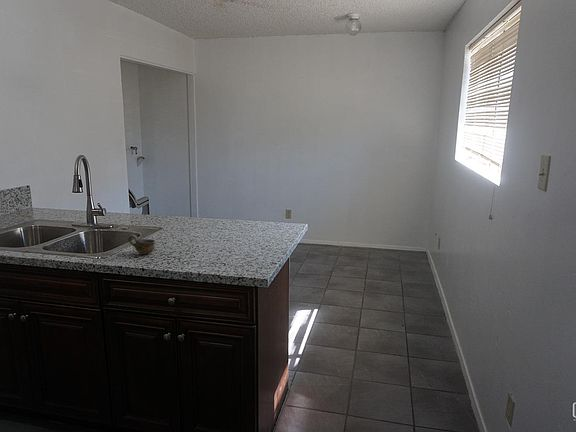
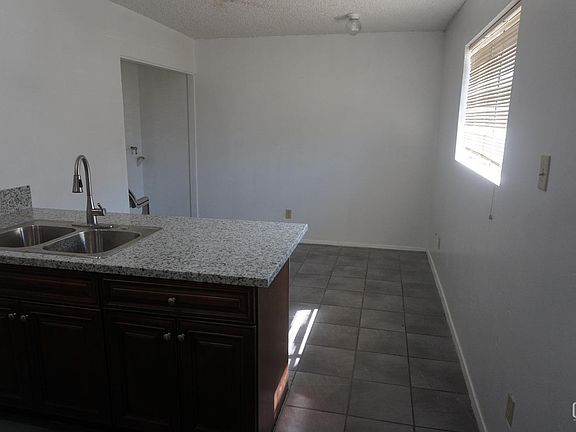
- cup [127,234,156,255]
